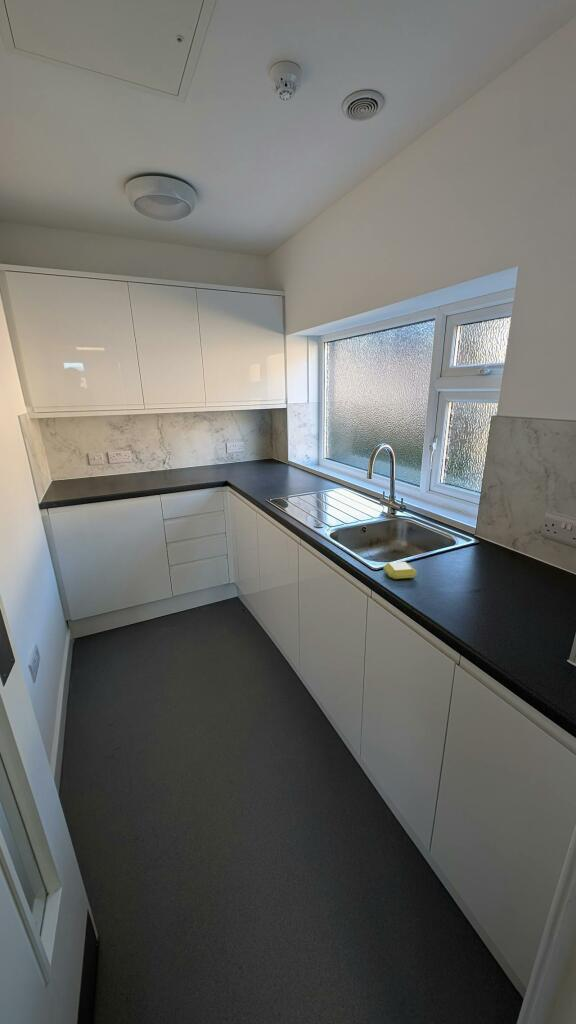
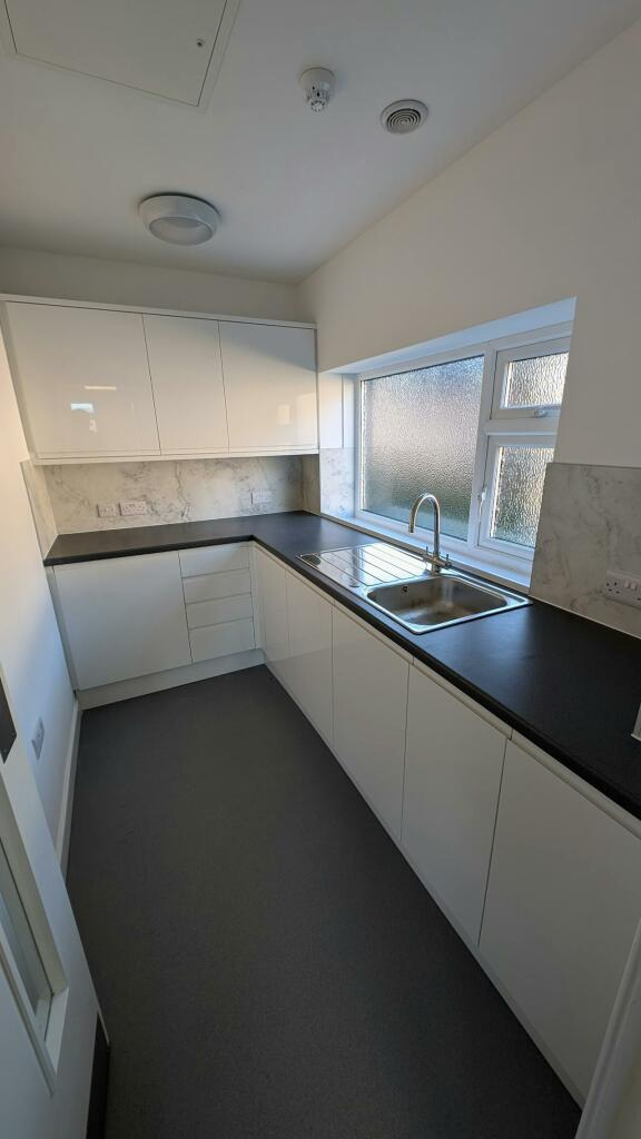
- soap bar [382,561,418,580]
